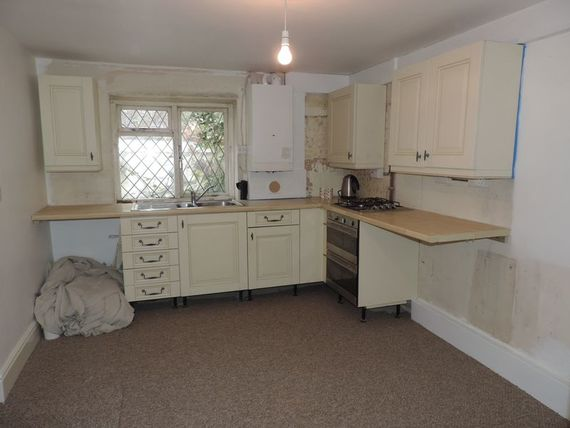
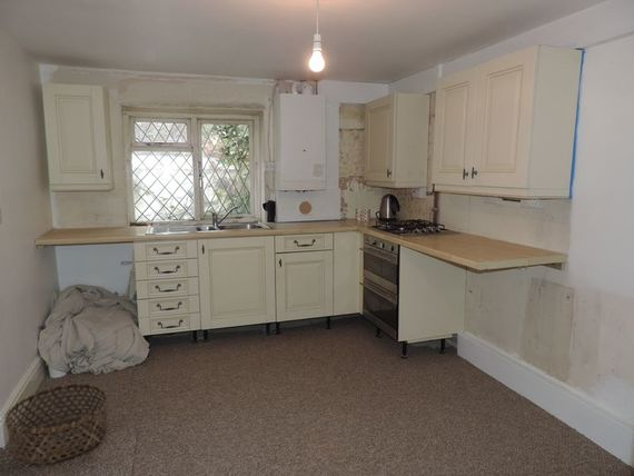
+ basket [3,383,109,465]
